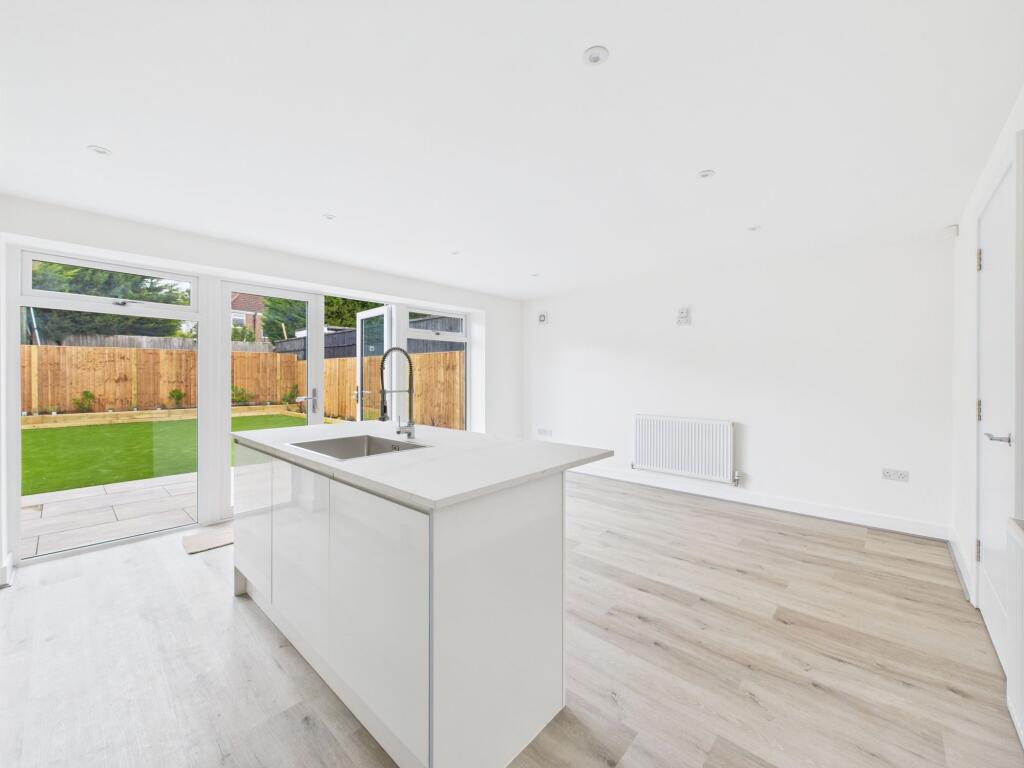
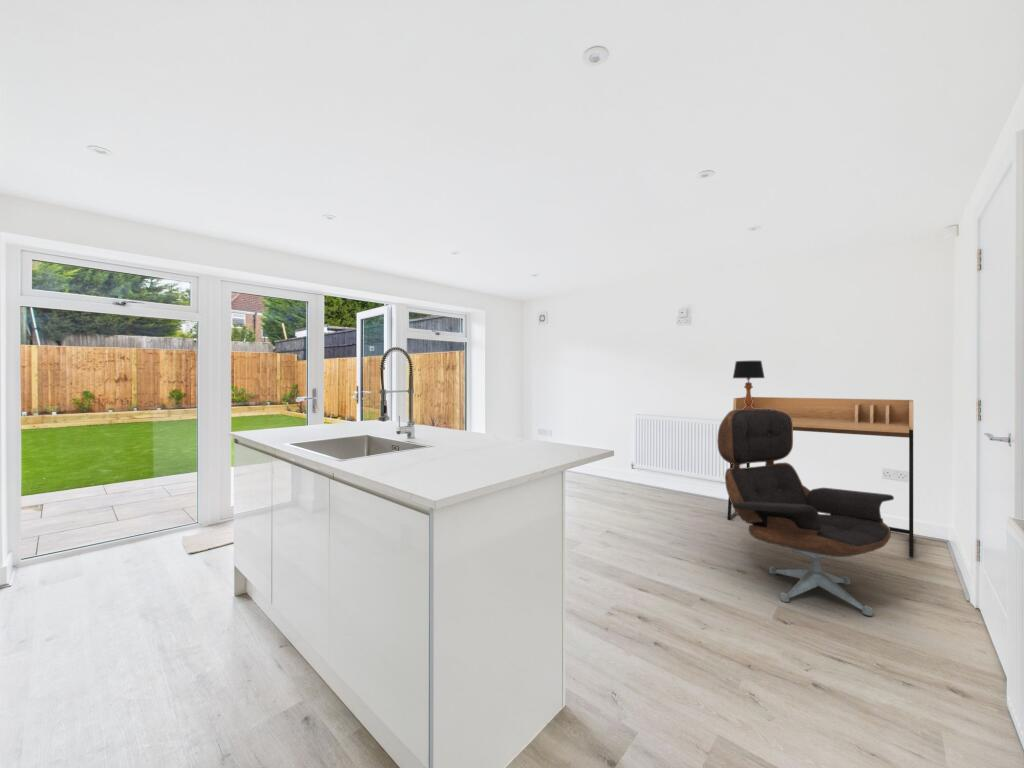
+ desk [726,396,914,558]
+ table lamp [732,360,766,408]
+ office chair [716,408,895,617]
